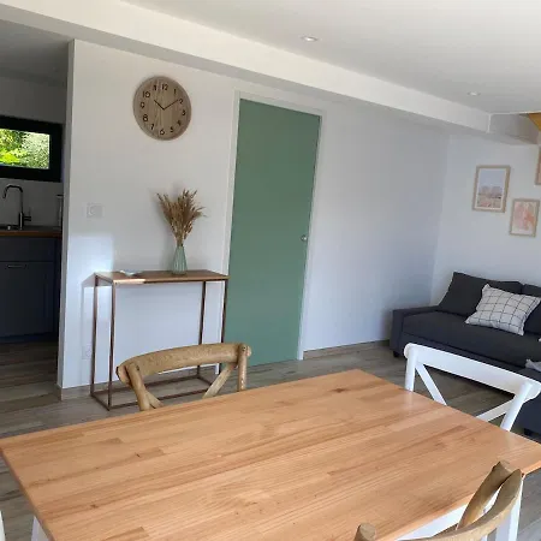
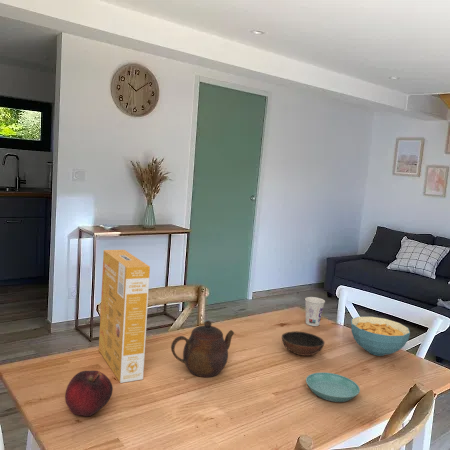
+ cereal bowl [350,316,411,357]
+ saucer [305,372,361,403]
+ fruit [64,370,114,417]
+ bowl [281,330,326,357]
+ teapot [170,320,235,378]
+ cereal box [98,249,151,384]
+ cup [304,296,326,327]
